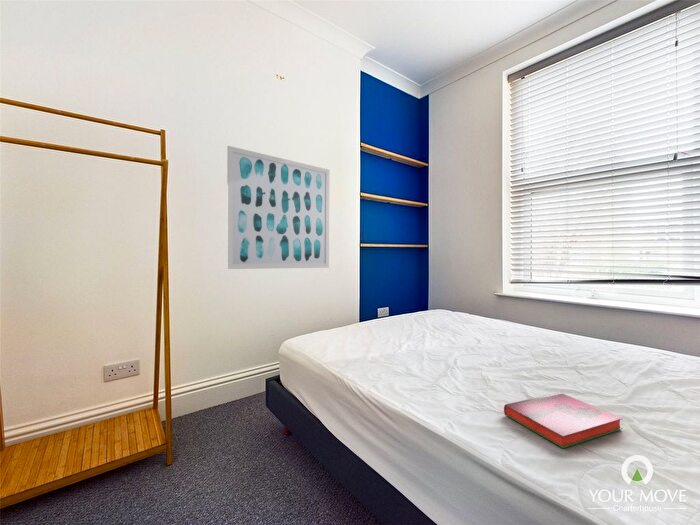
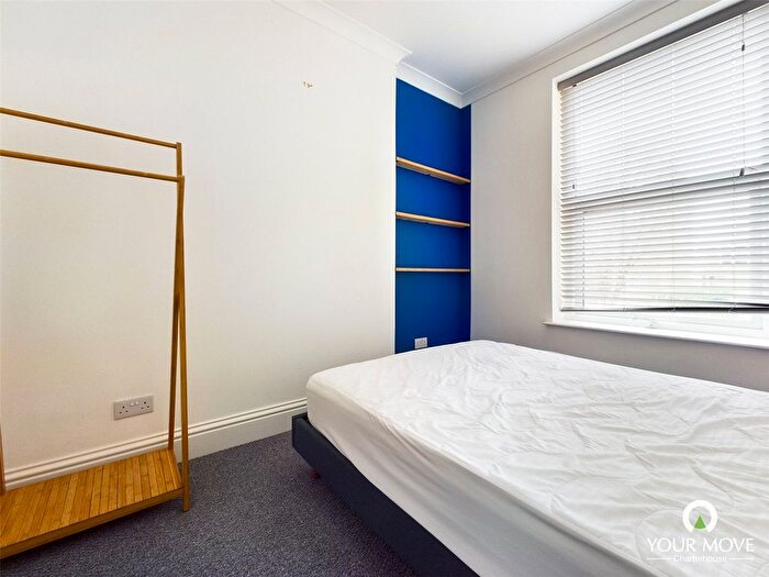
- wall art [226,145,330,270]
- hardback book [503,391,623,449]
